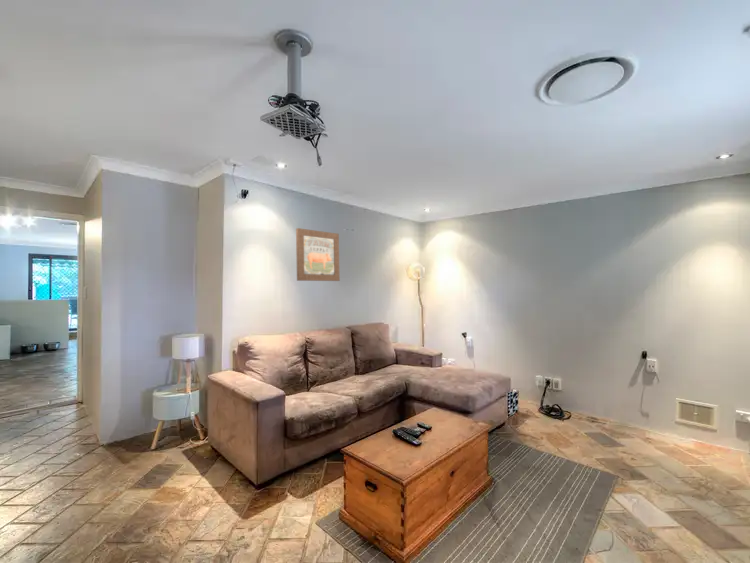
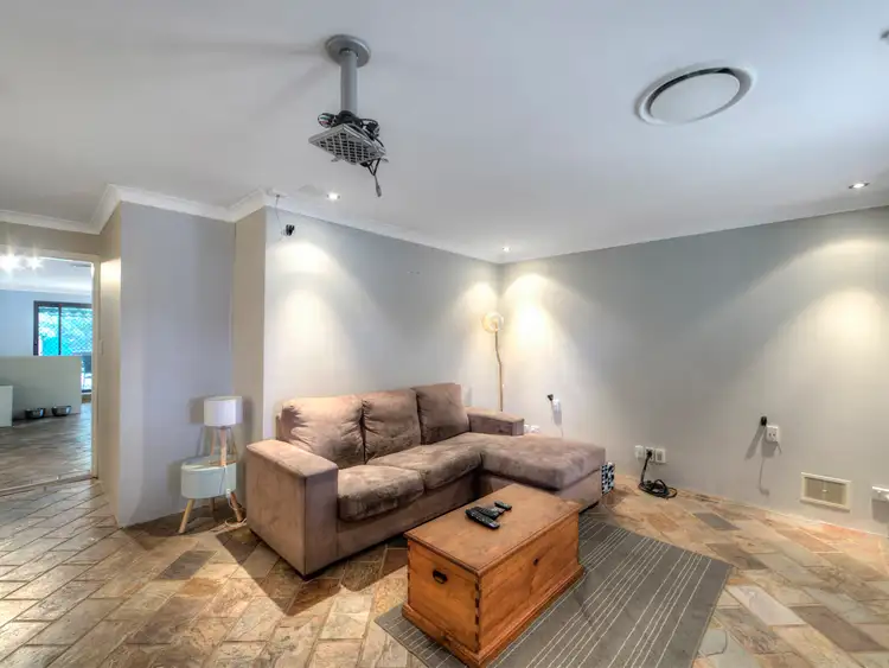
- wall art [295,227,341,282]
